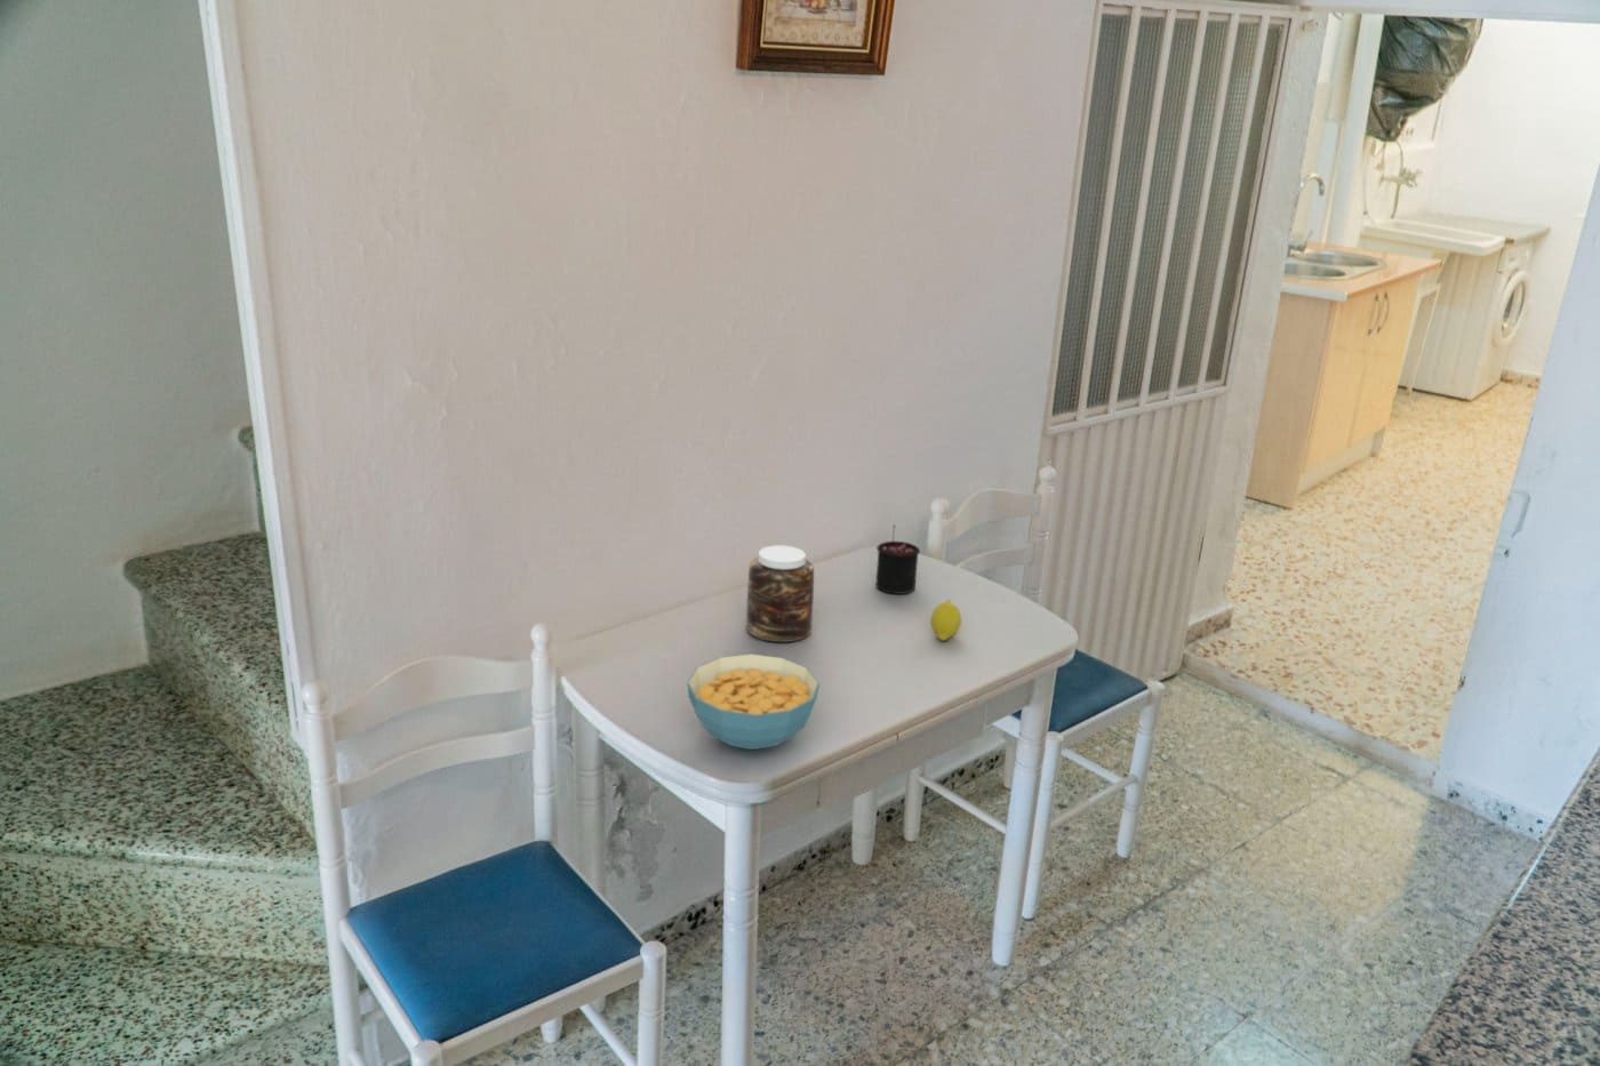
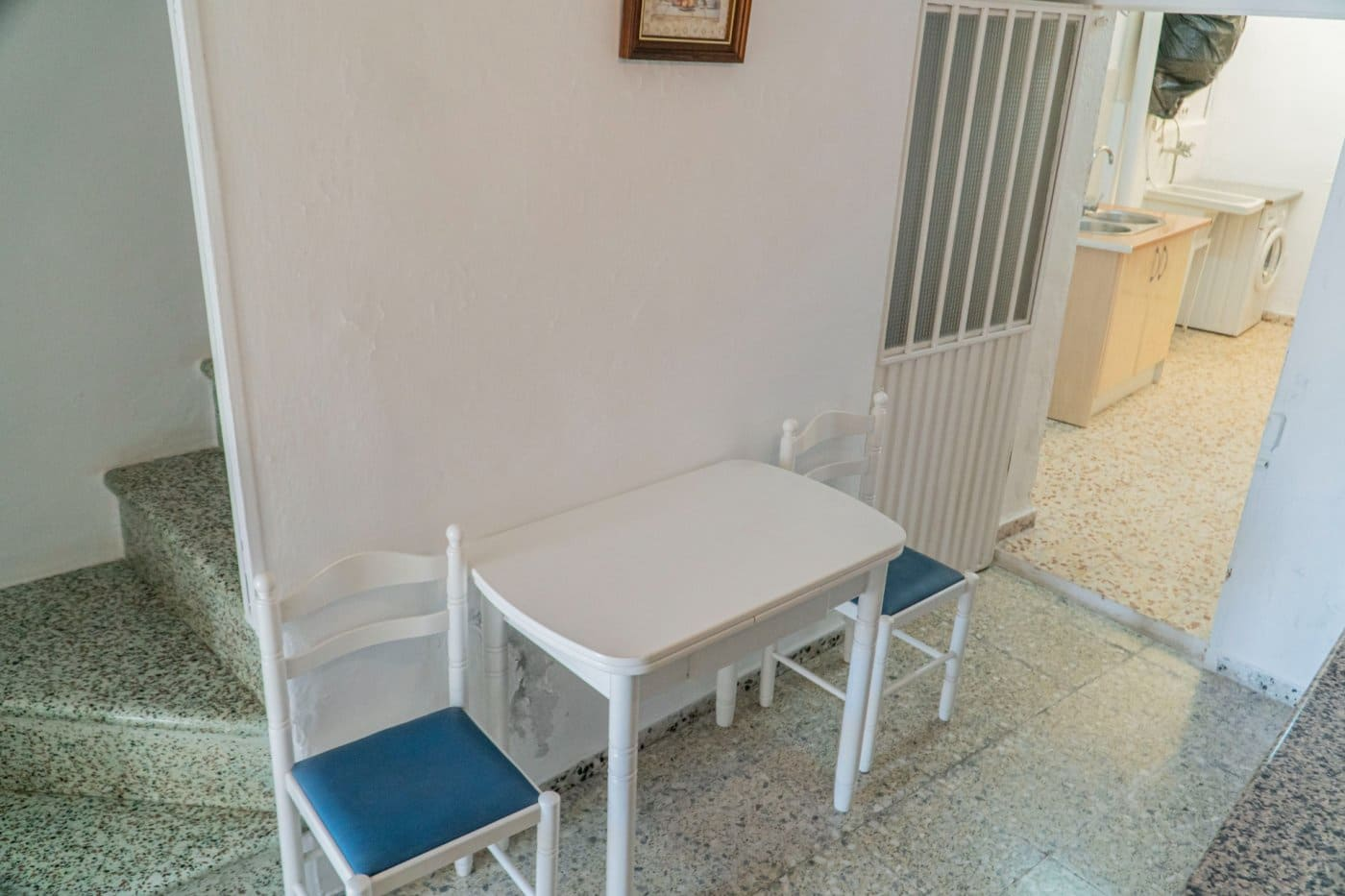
- jar [745,544,815,644]
- fruit [929,597,962,642]
- candle [874,525,921,595]
- cereal bowl [685,652,821,751]
